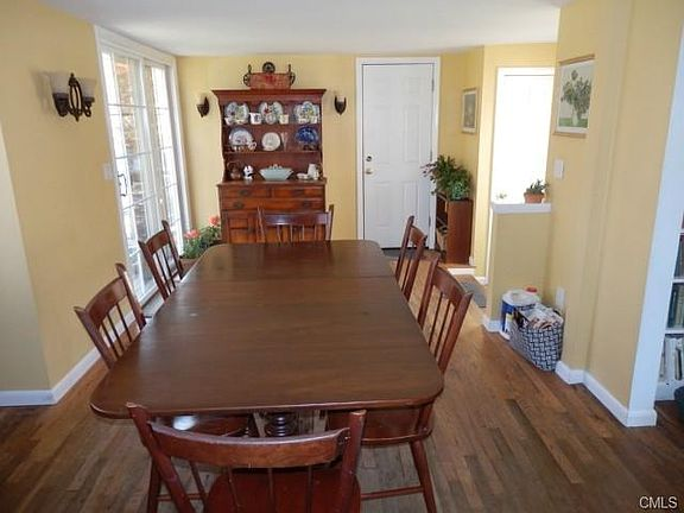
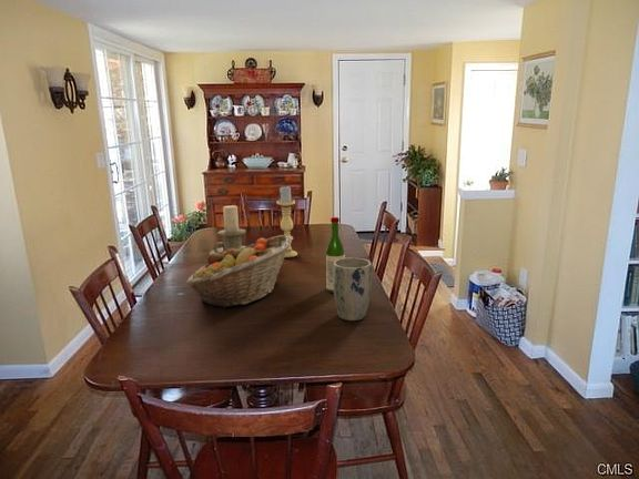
+ fruit basket [185,234,293,309]
+ candle holder [209,205,247,255]
+ candle holder [276,185,298,258]
+ wine bottle [325,216,346,294]
+ plant pot [333,256,373,322]
